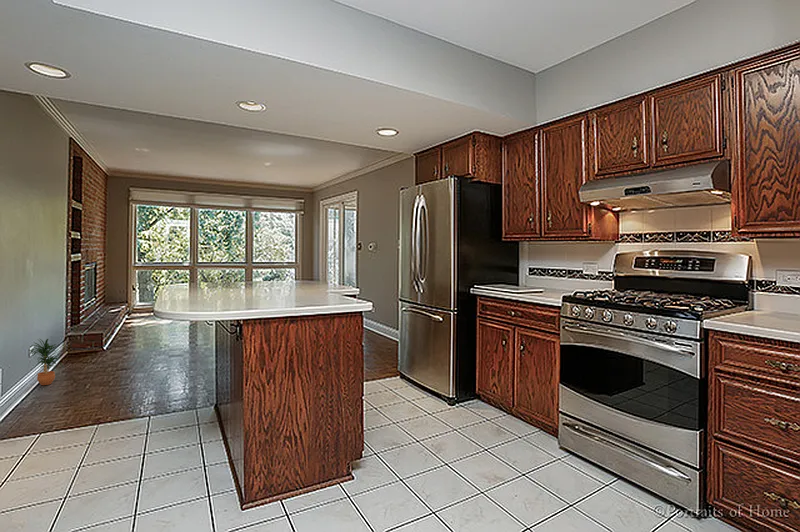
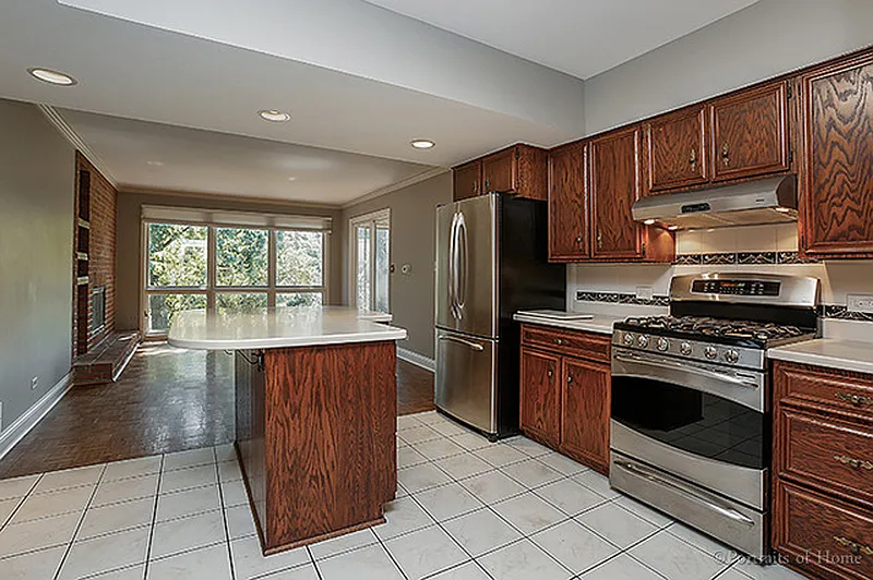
- potted plant [30,338,59,386]
